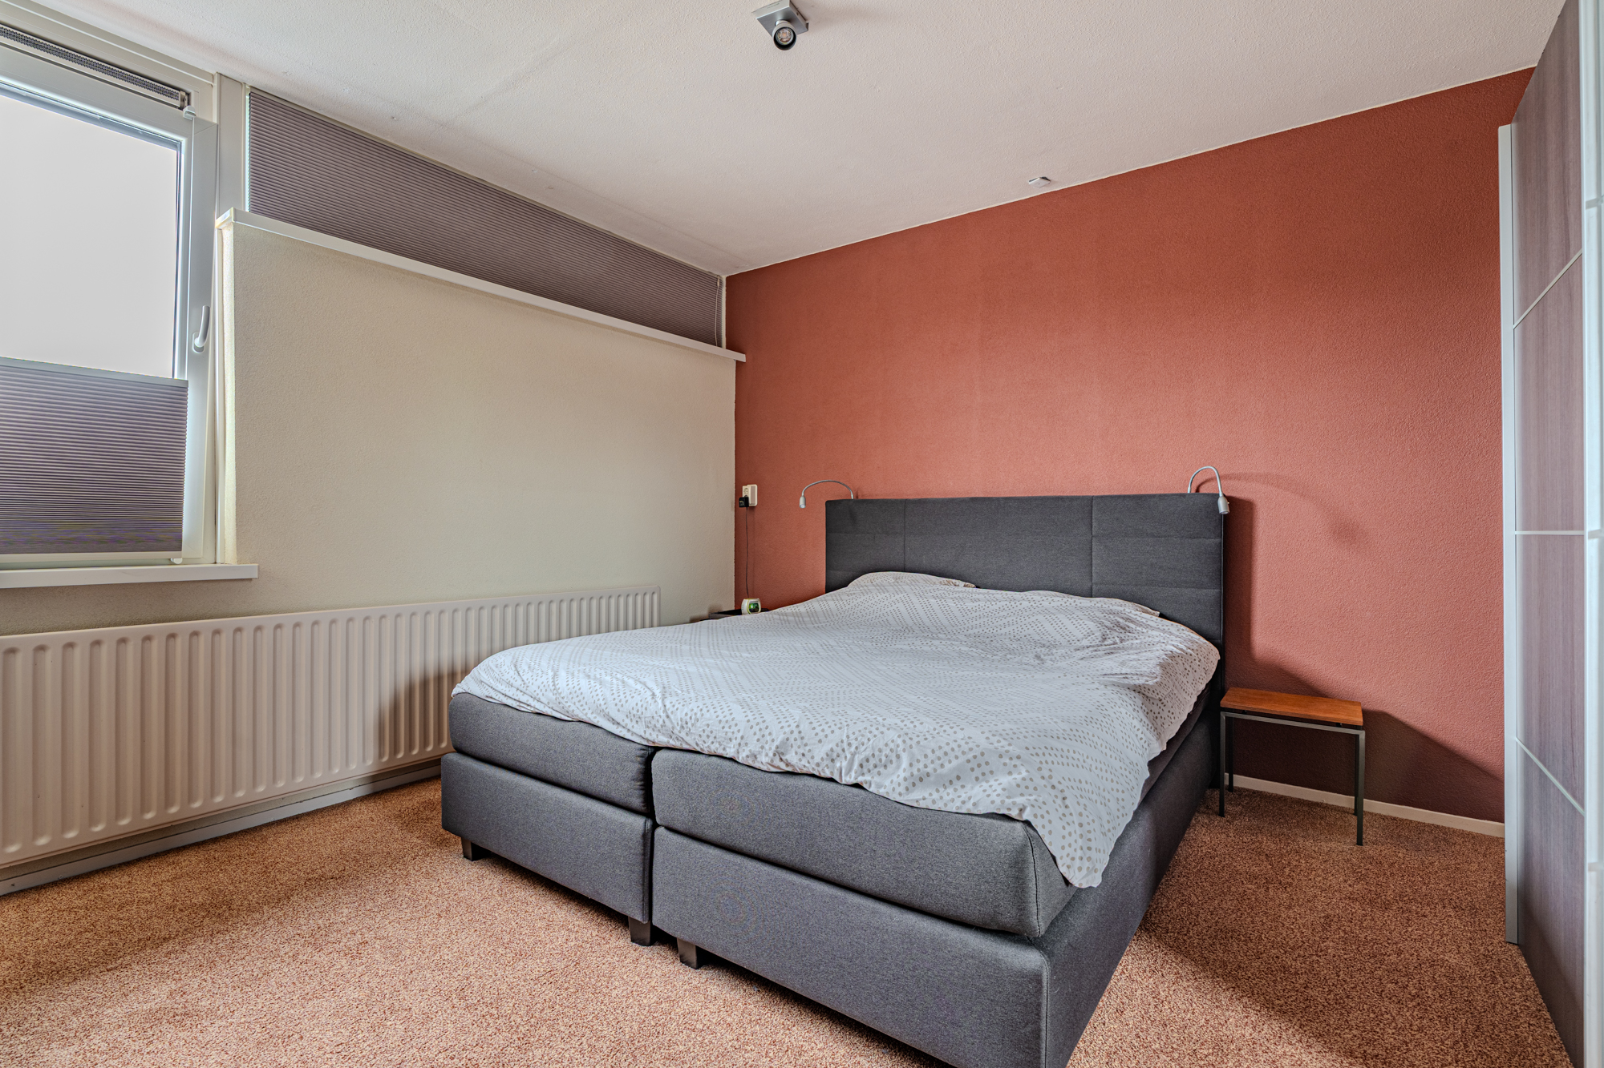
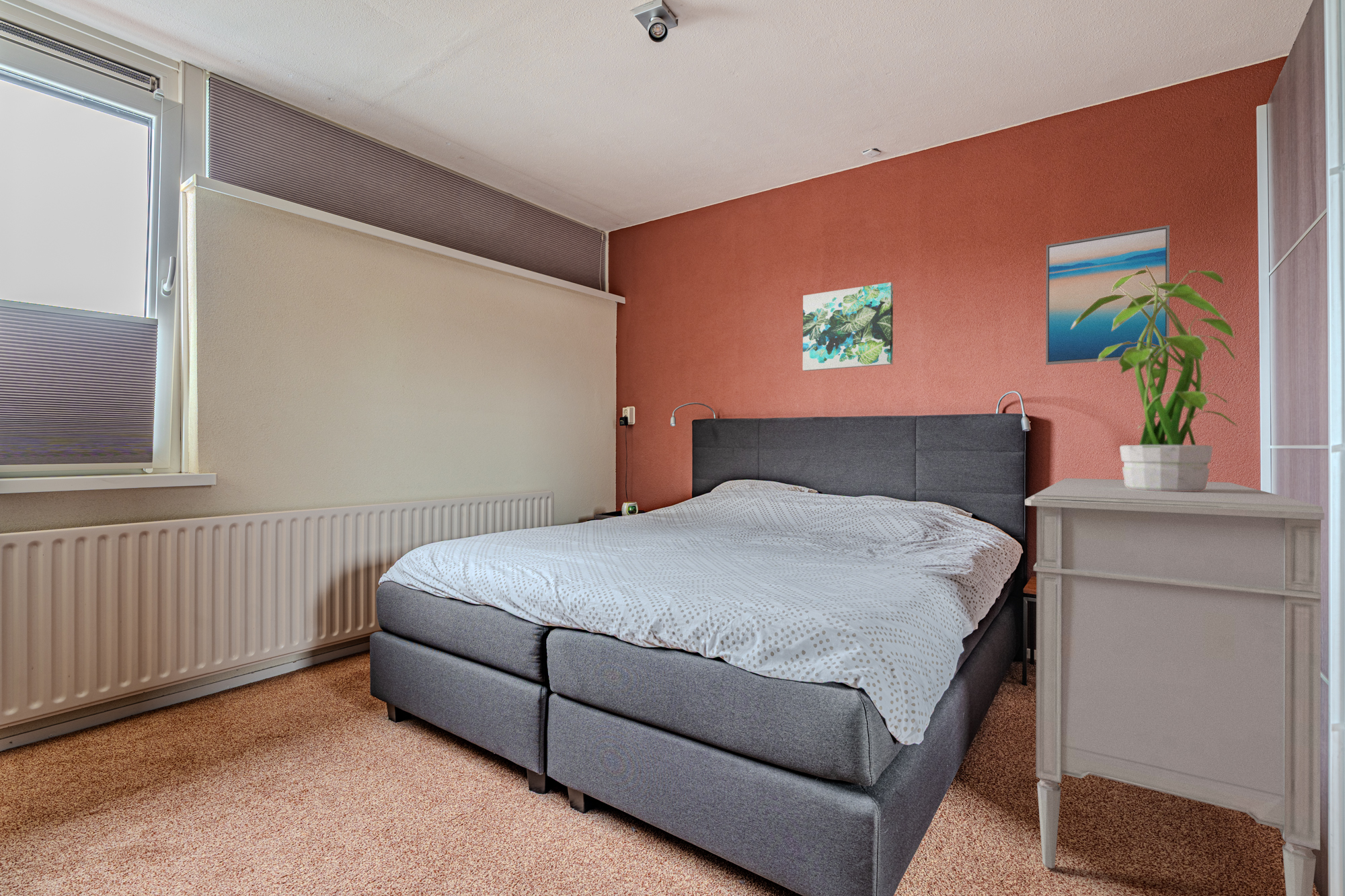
+ dresser [1024,477,1325,896]
+ wall art [1045,225,1170,366]
+ wall art [802,282,894,372]
+ potted plant [1071,266,1238,491]
